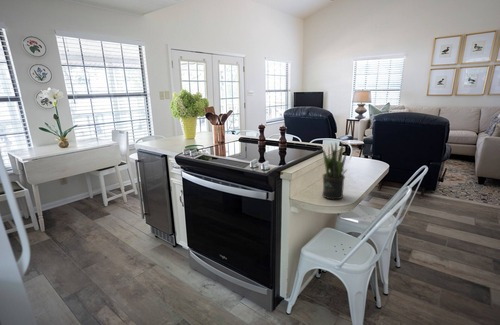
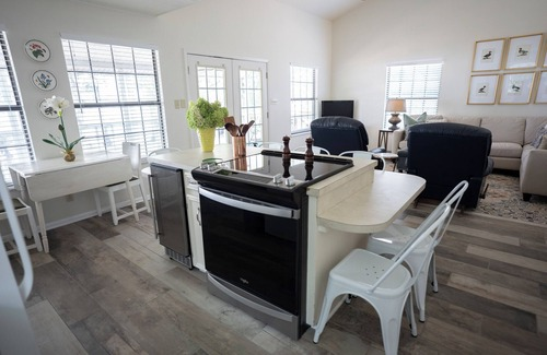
- potted plant [321,141,348,201]
